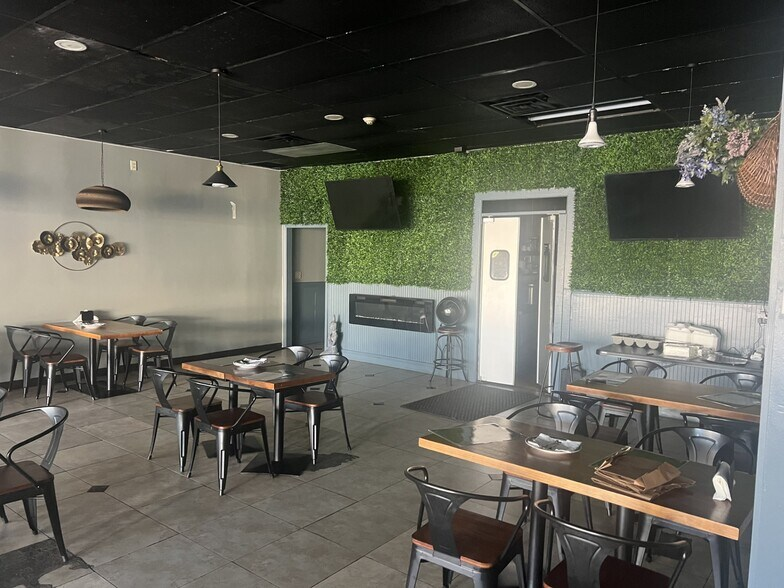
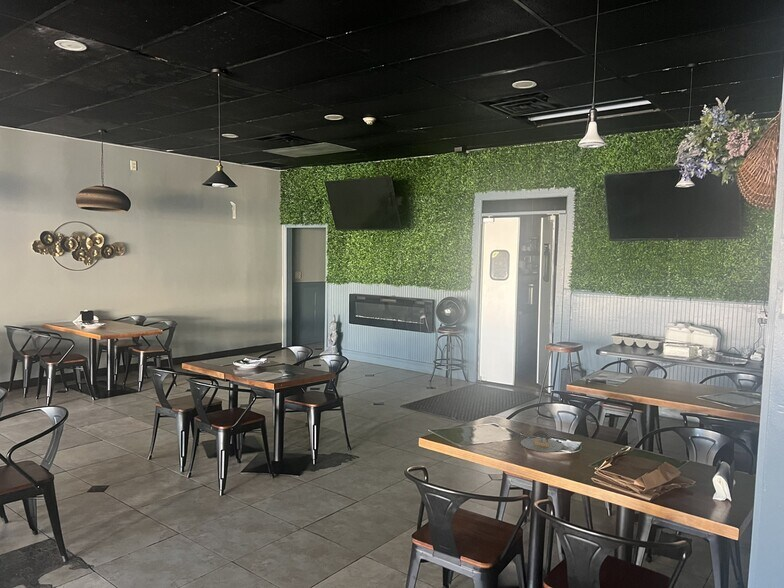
+ napkin holder [520,430,564,453]
